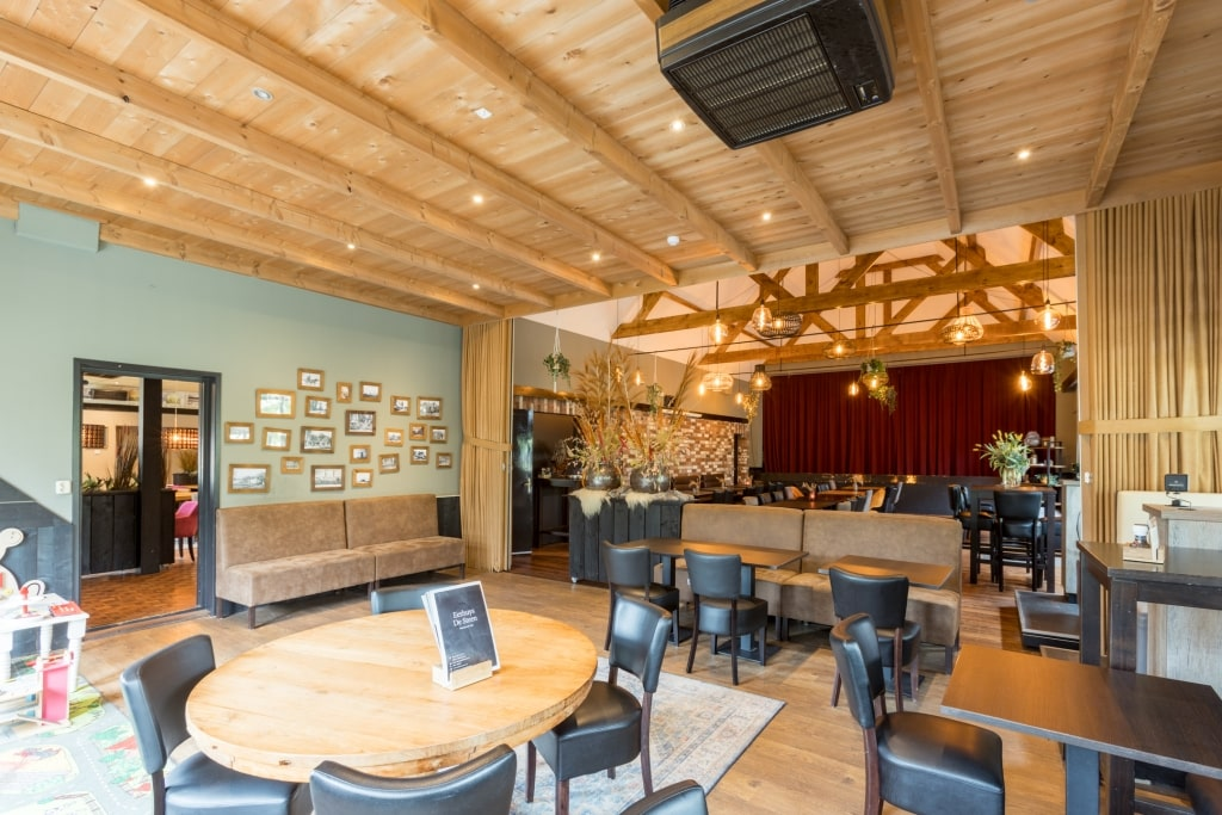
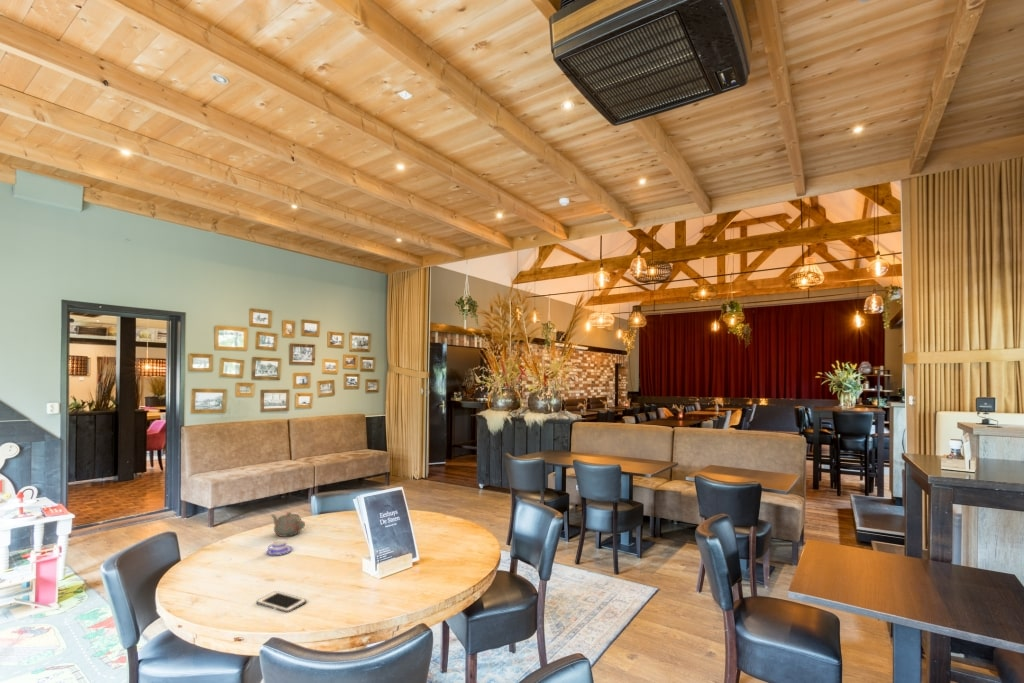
+ teapot [270,511,306,538]
+ cell phone [255,590,307,613]
+ teacup [265,538,294,556]
